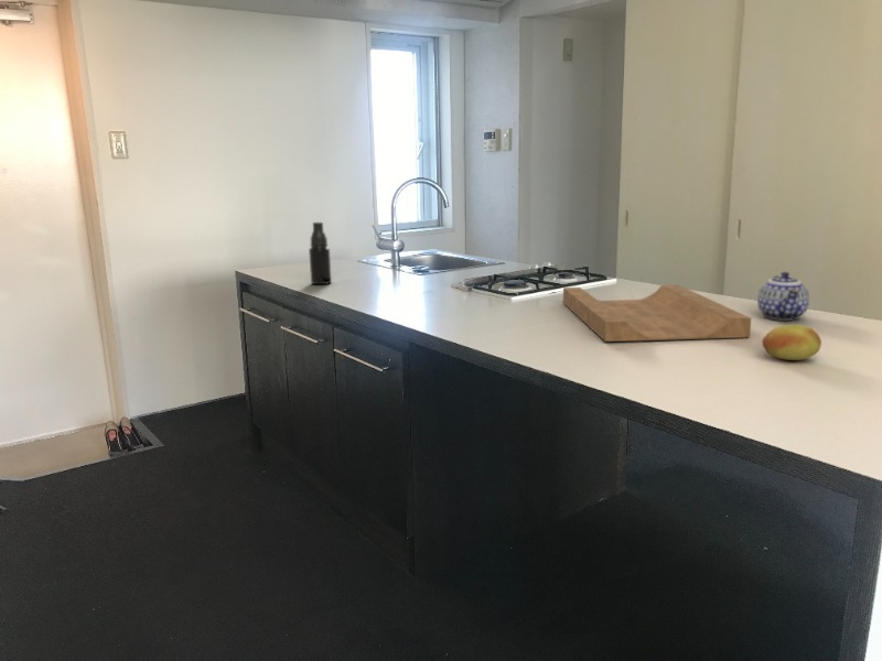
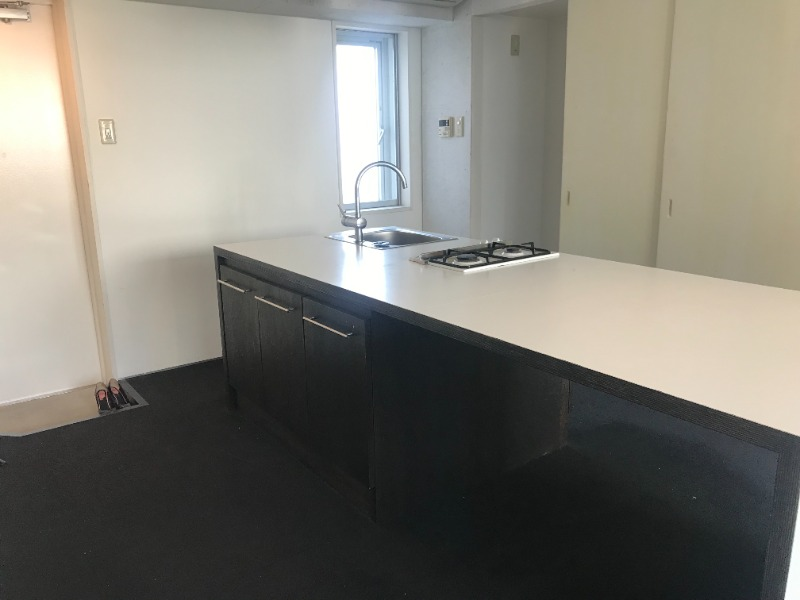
- spray bottle [308,221,333,285]
- cutting board [562,283,752,343]
- teapot [756,271,810,322]
- fruit [761,324,822,361]
